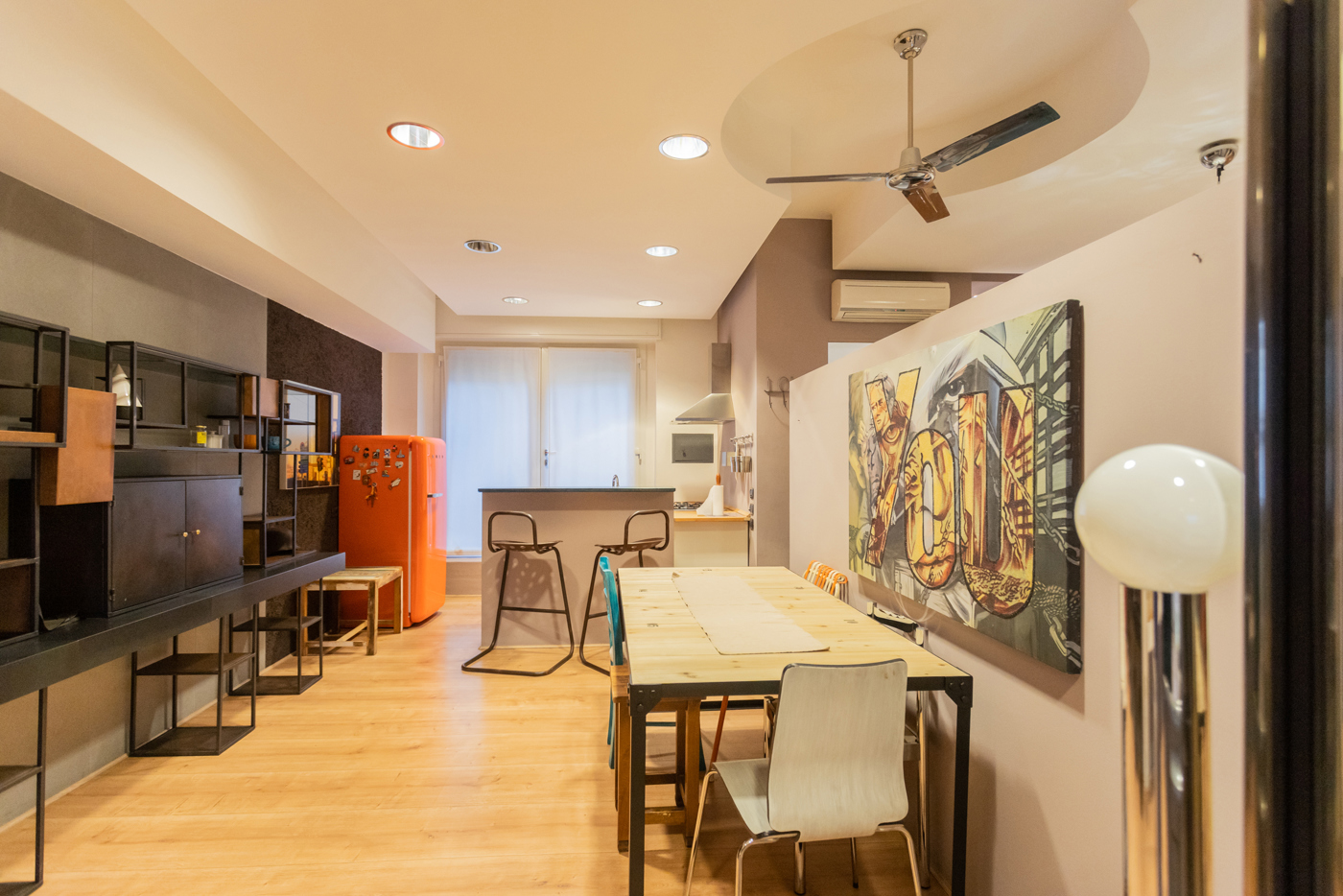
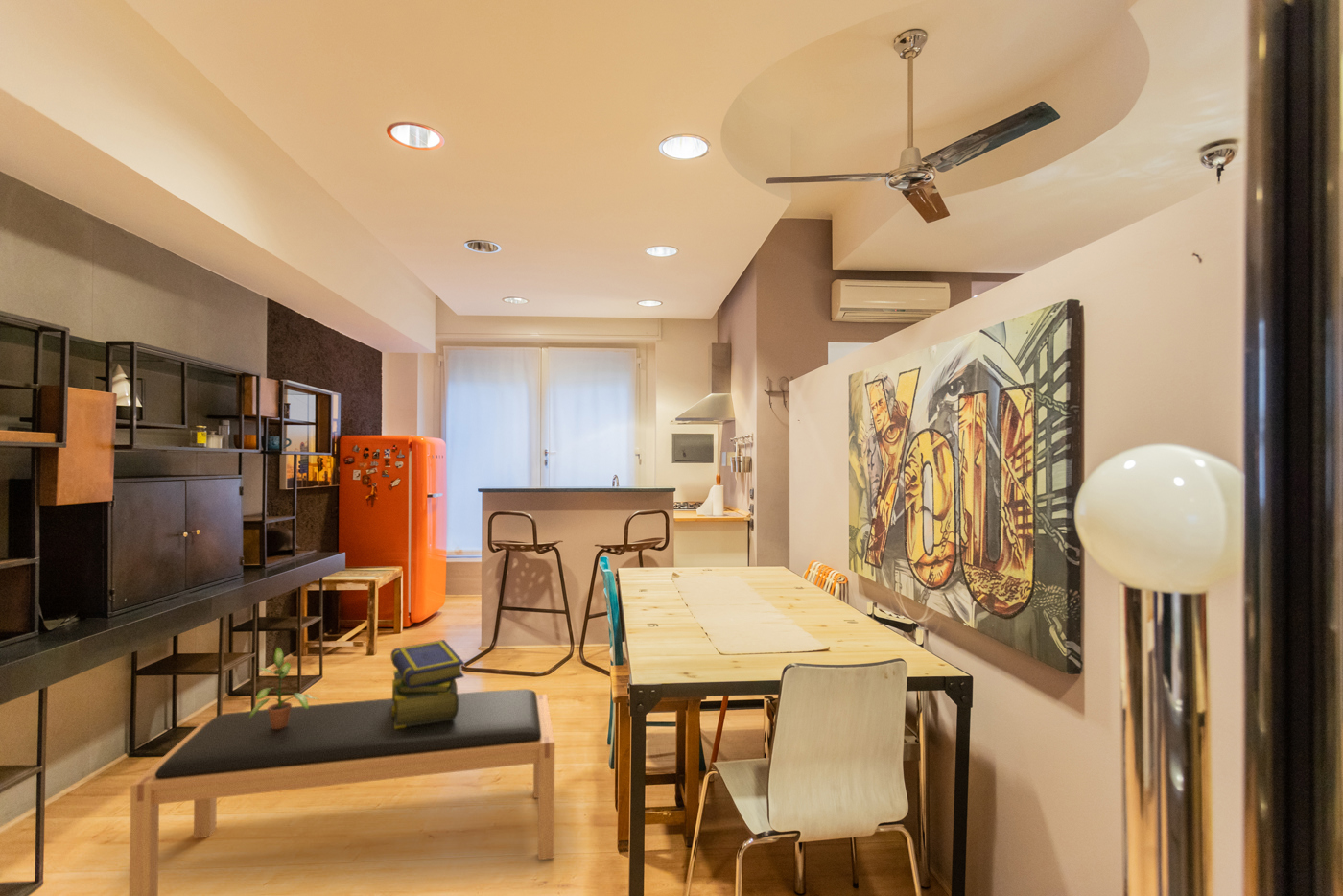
+ potted plant [249,647,318,729]
+ stack of books [390,639,465,729]
+ bench [129,688,555,896]
